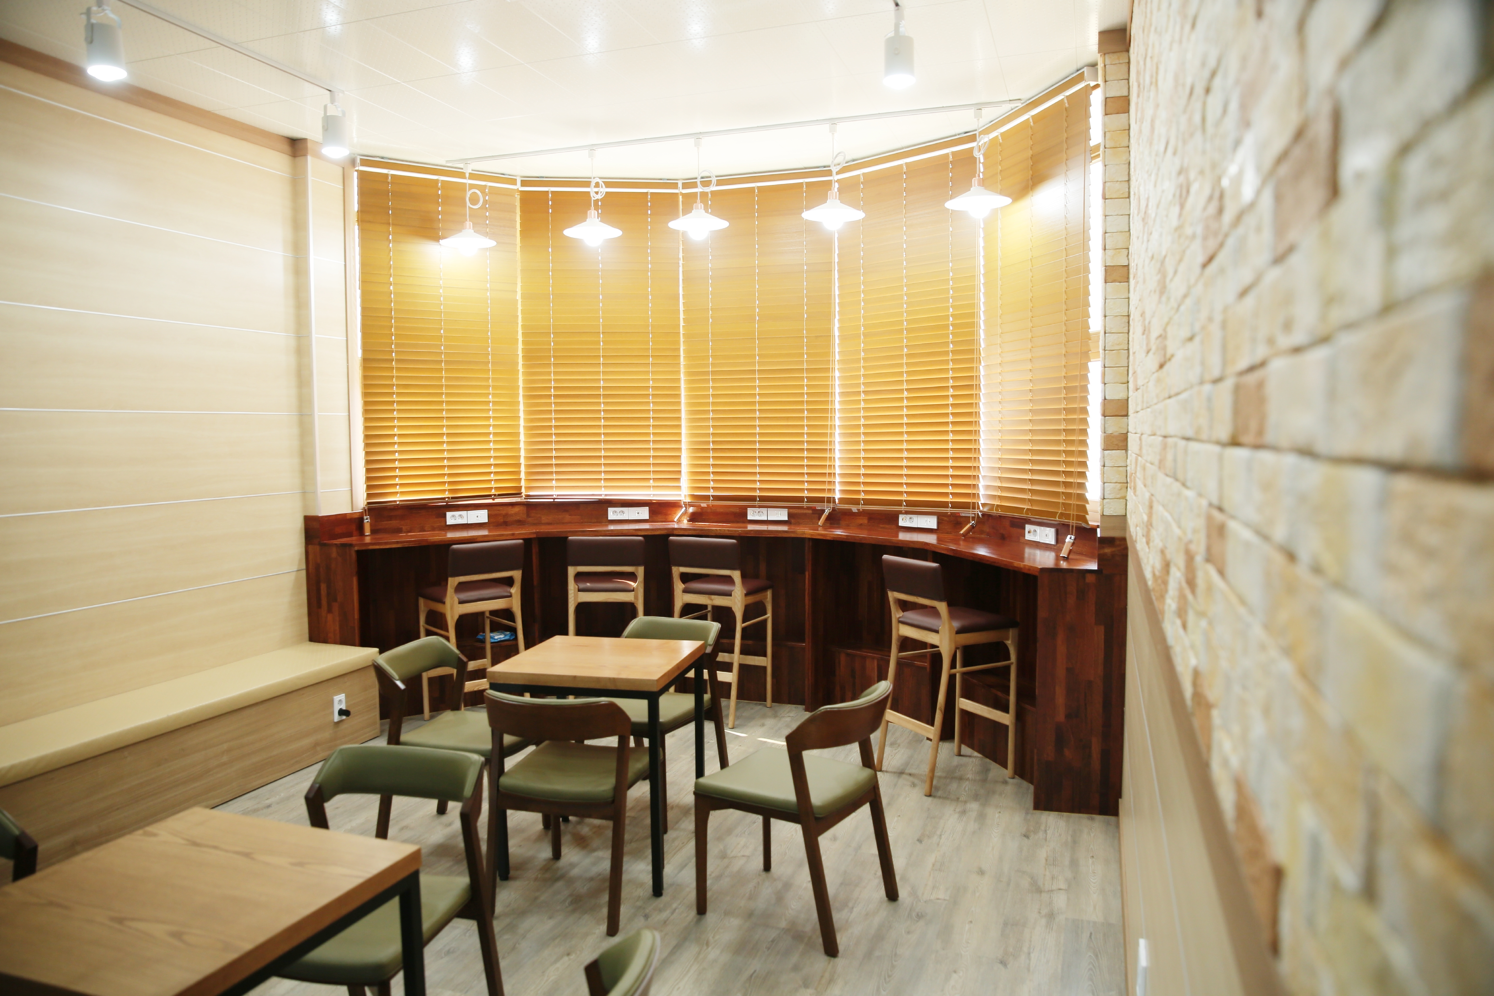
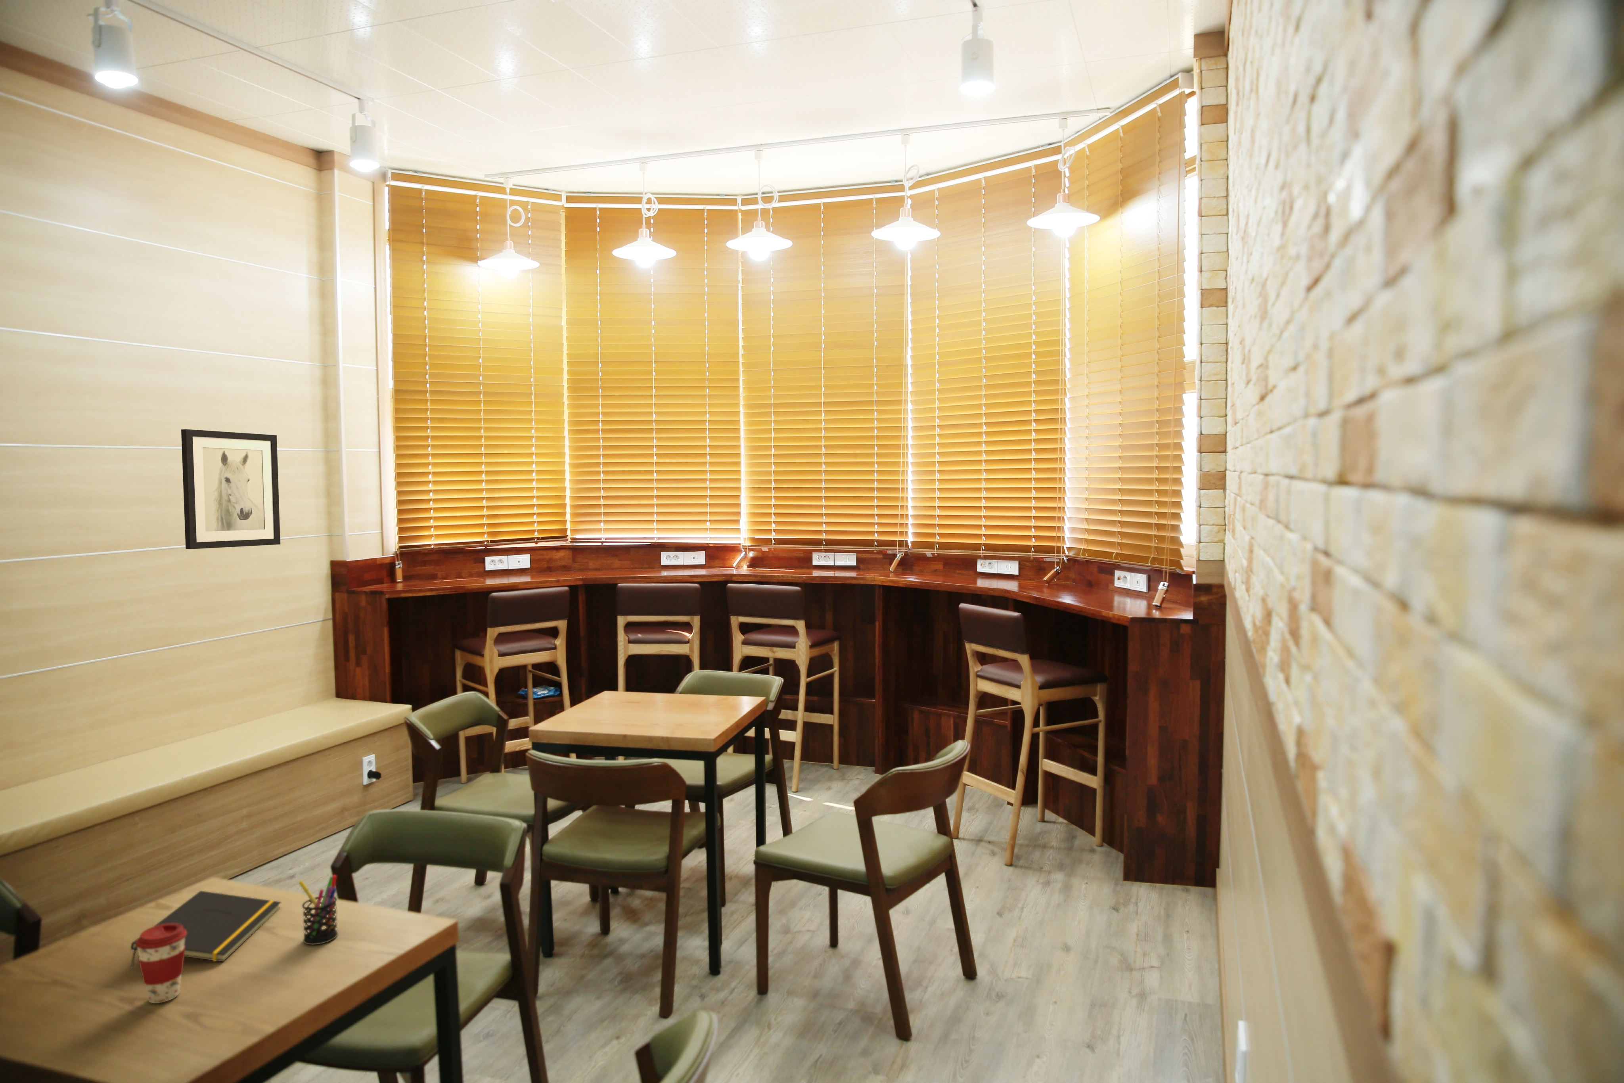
+ coffee cup [135,923,187,1003]
+ wall art [181,429,280,550]
+ notepad [130,891,282,969]
+ pen holder [298,874,338,945]
